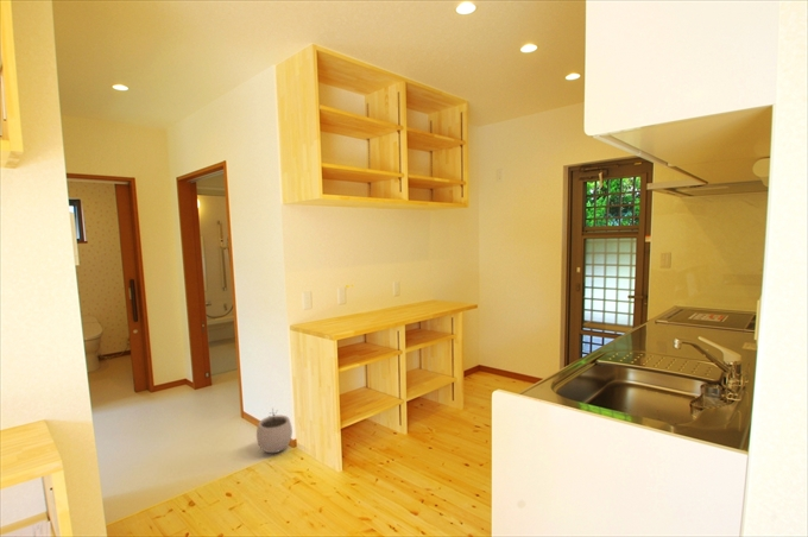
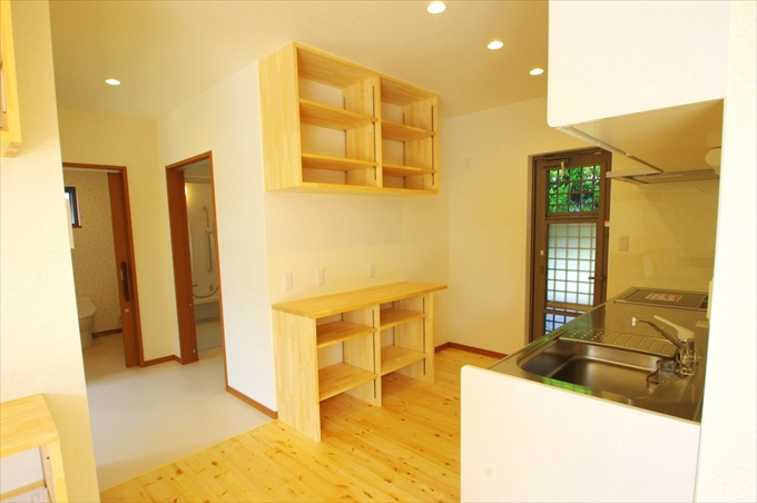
- plant pot [255,406,293,454]
